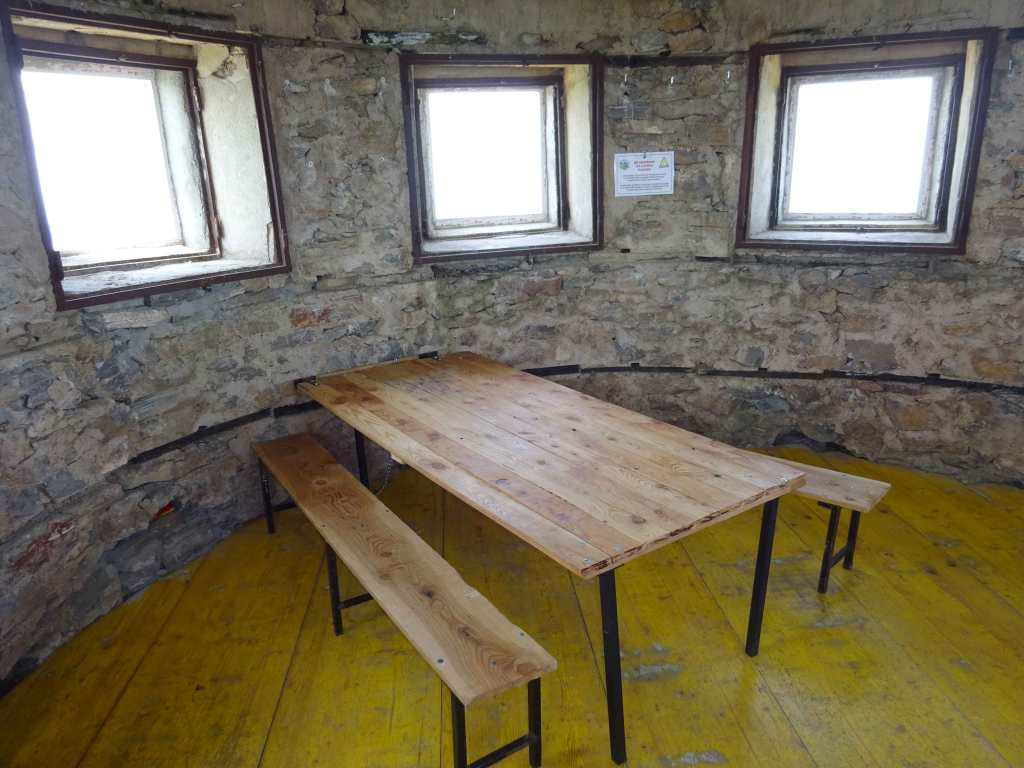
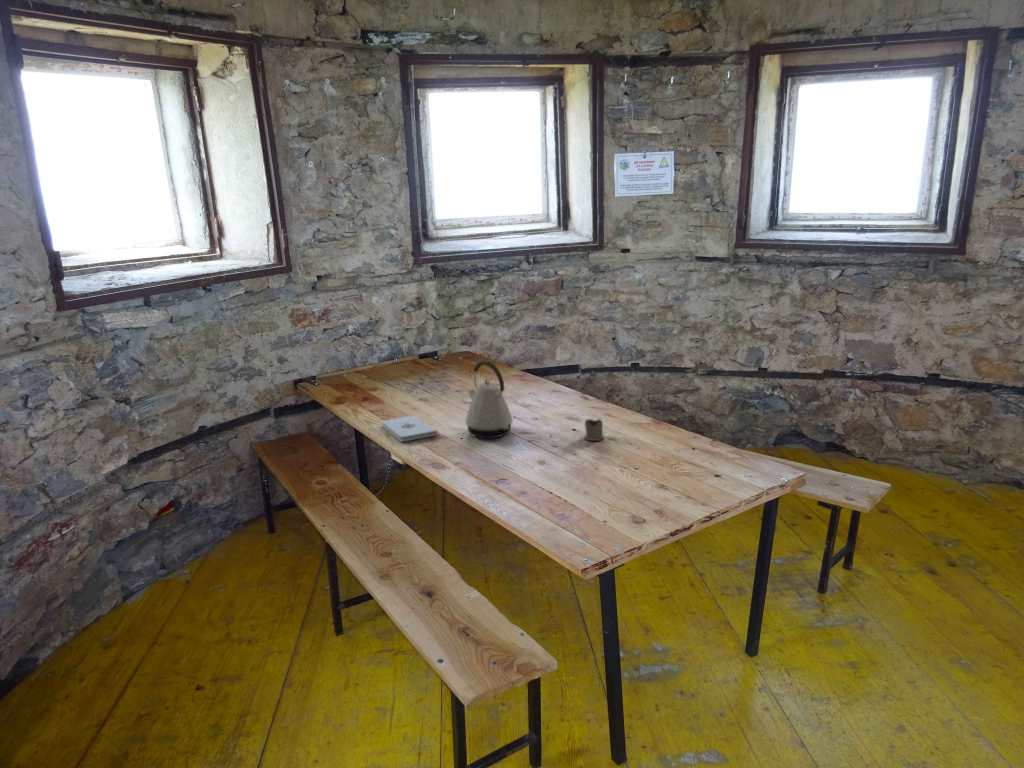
+ notepad [381,414,438,442]
+ kettle [465,360,514,439]
+ tea glass holder [583,418,605,442]
